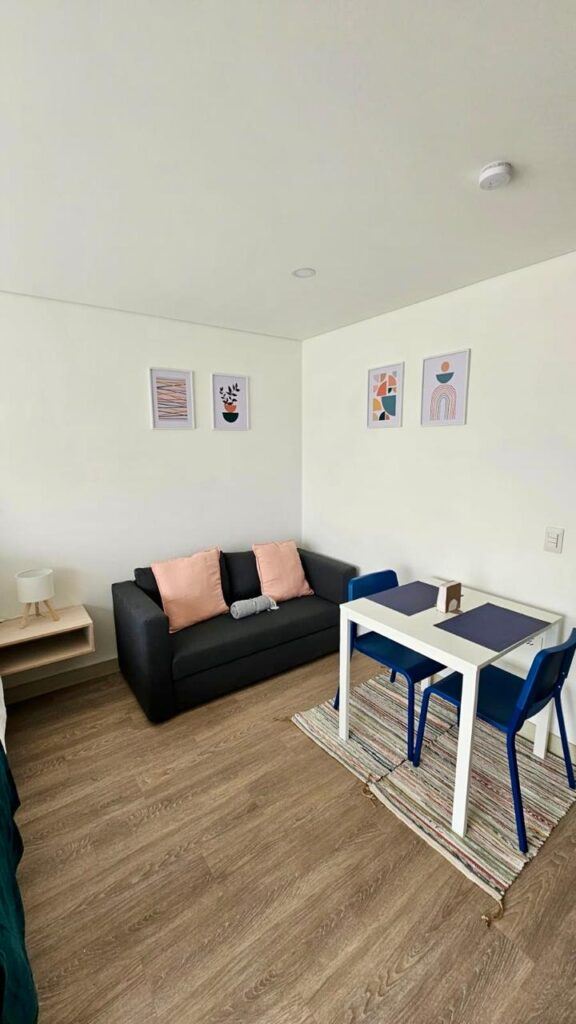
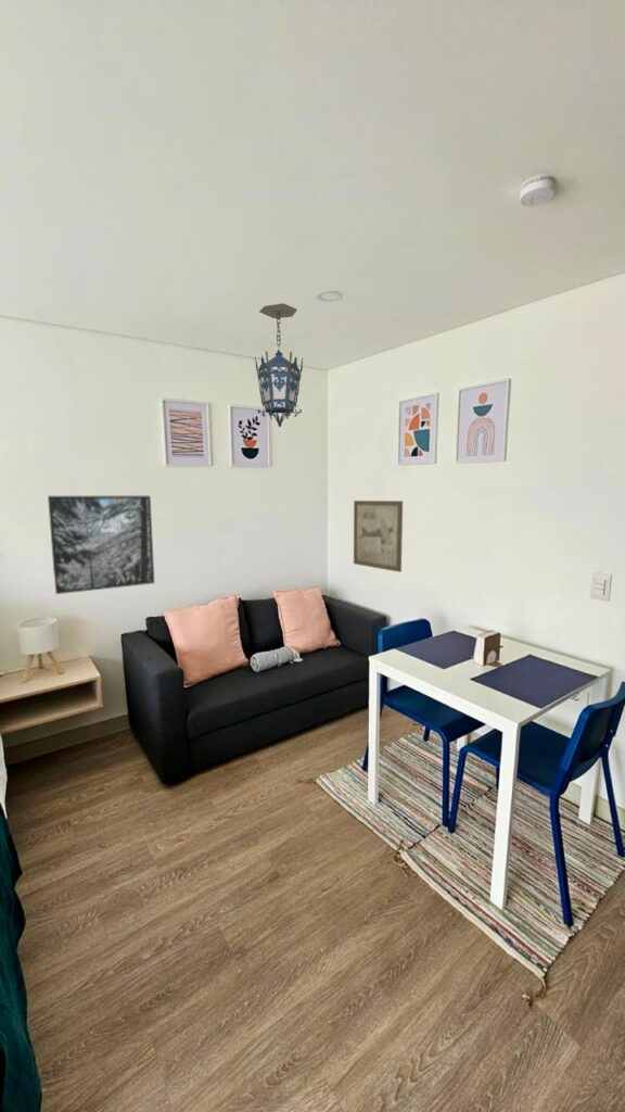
+ wall art [353,500,404,573]
+ hanging lantern [254,302,305,428]
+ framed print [47,495,155,595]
